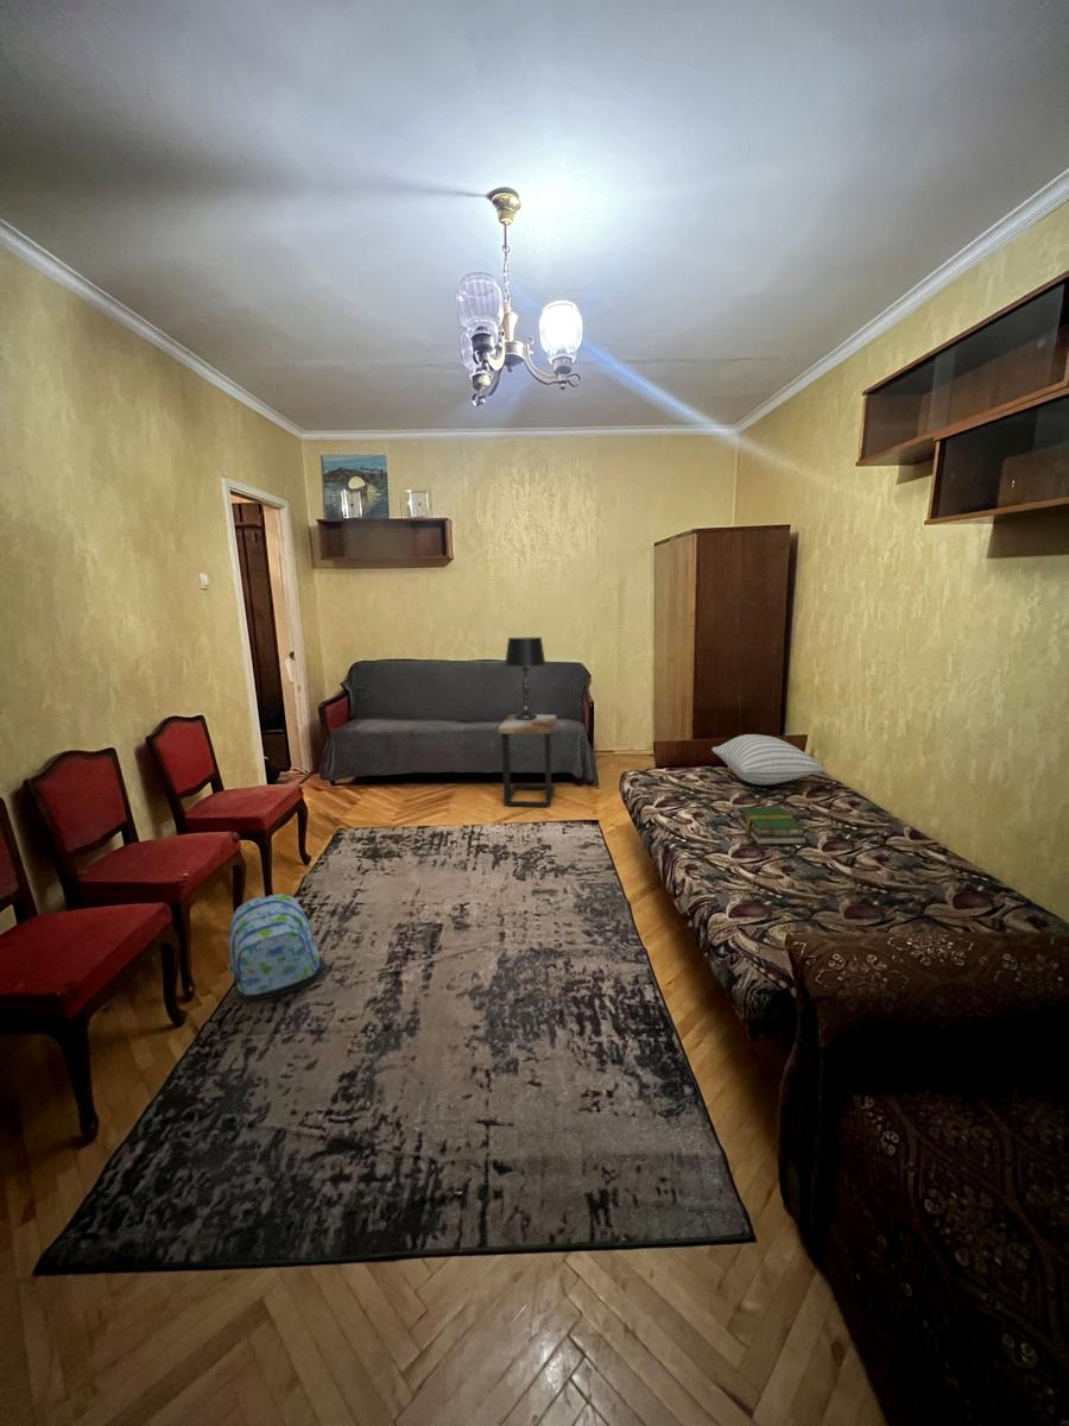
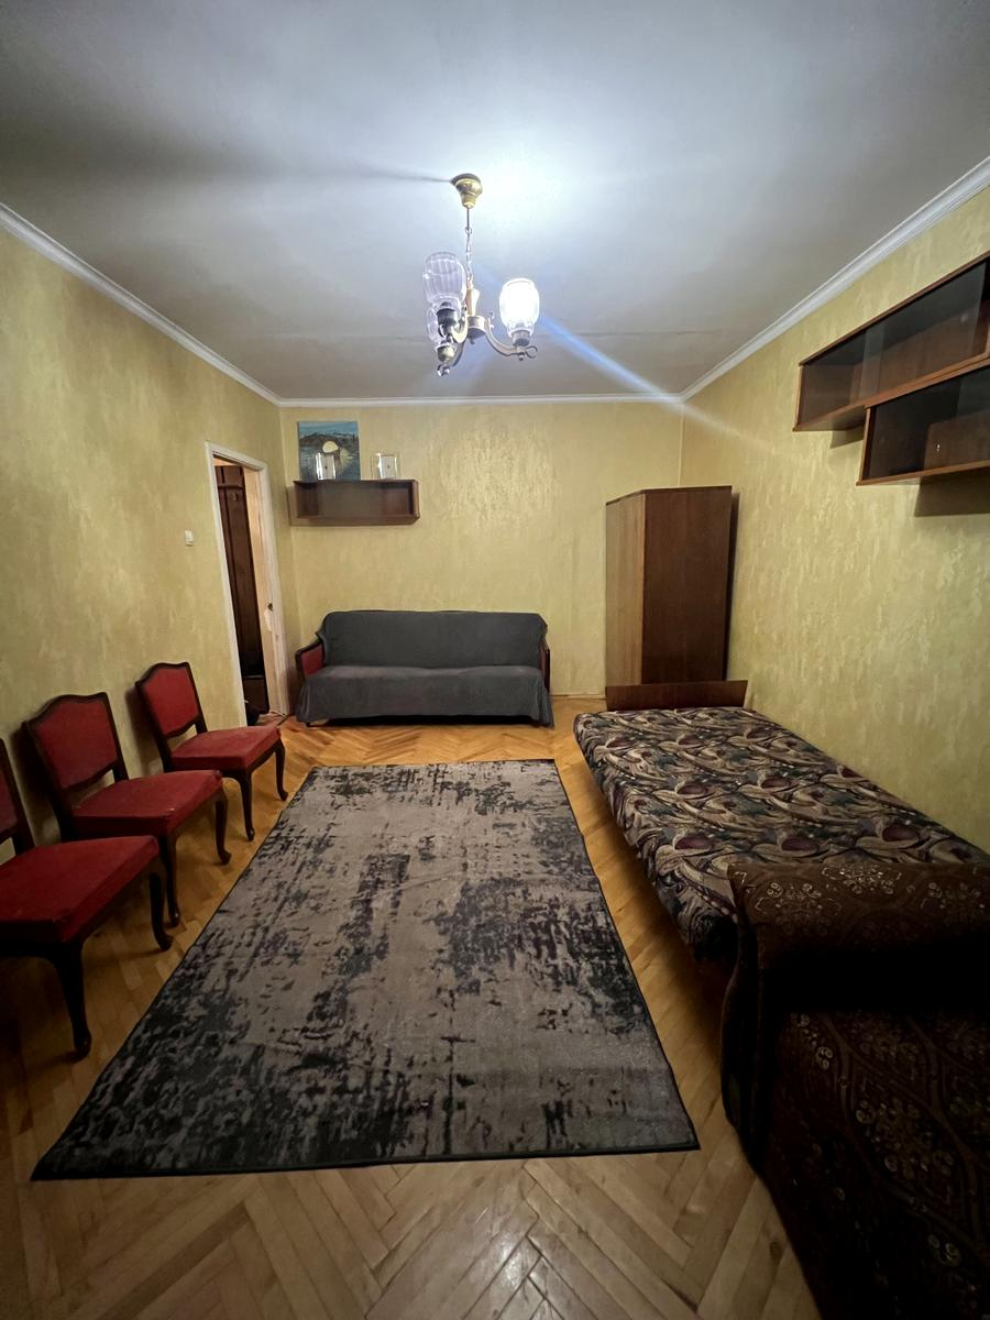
- book [736,806,808,846]
- table lamp [504,636,548,719]
- side table [498,713,557,809]
- backpack [226,892,323,1002]
- pillow [710,733,826,785]
